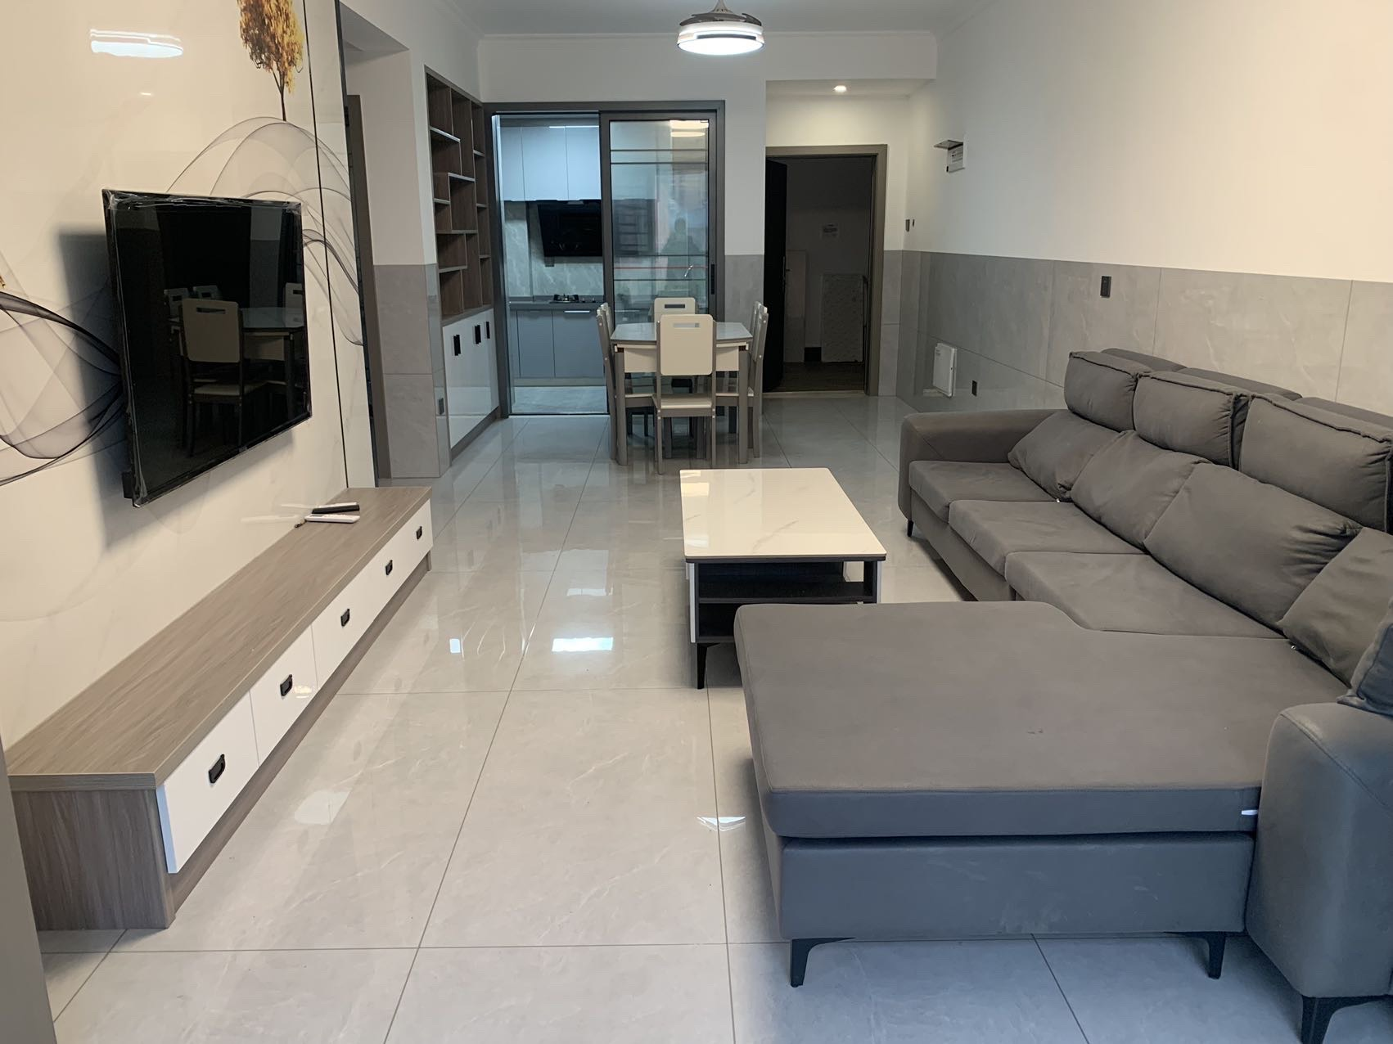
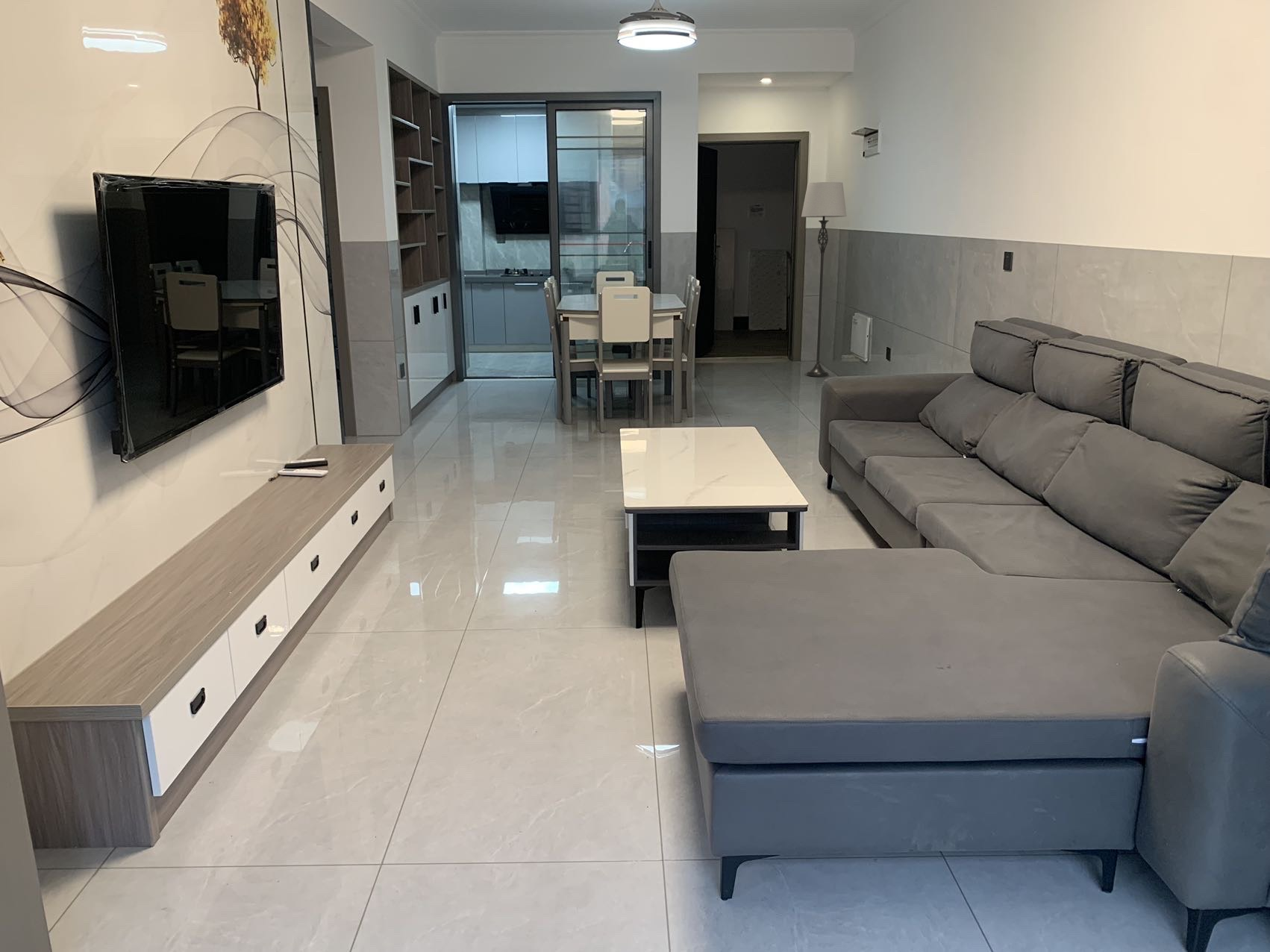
+ lamp [801,181,848,378]
